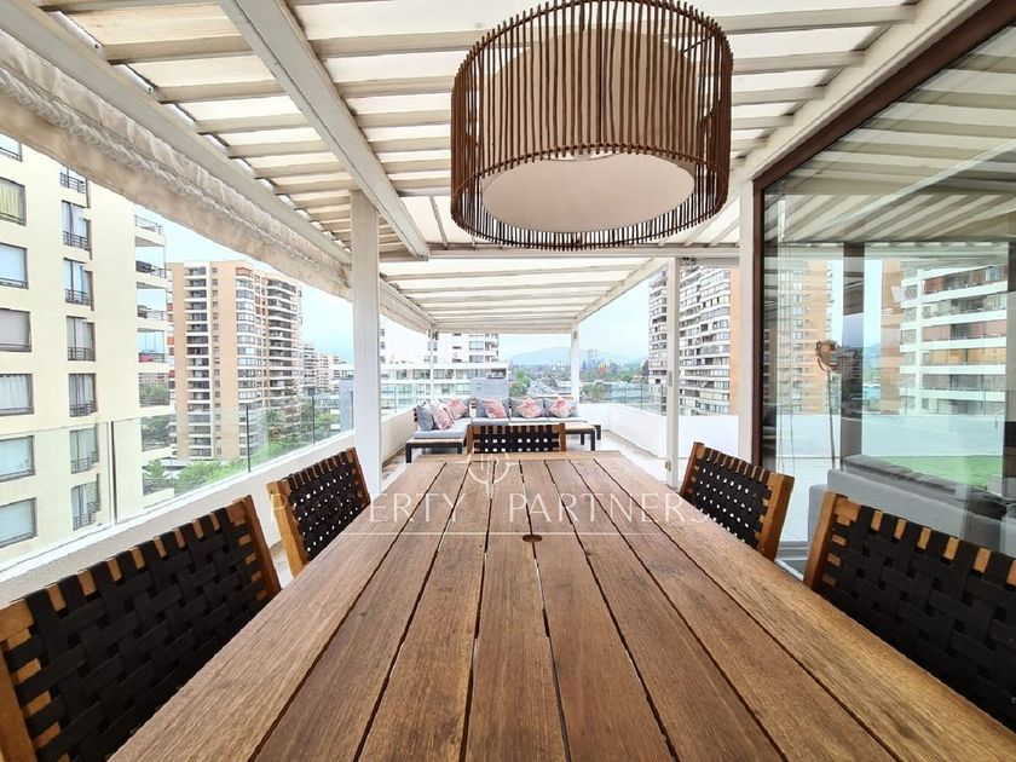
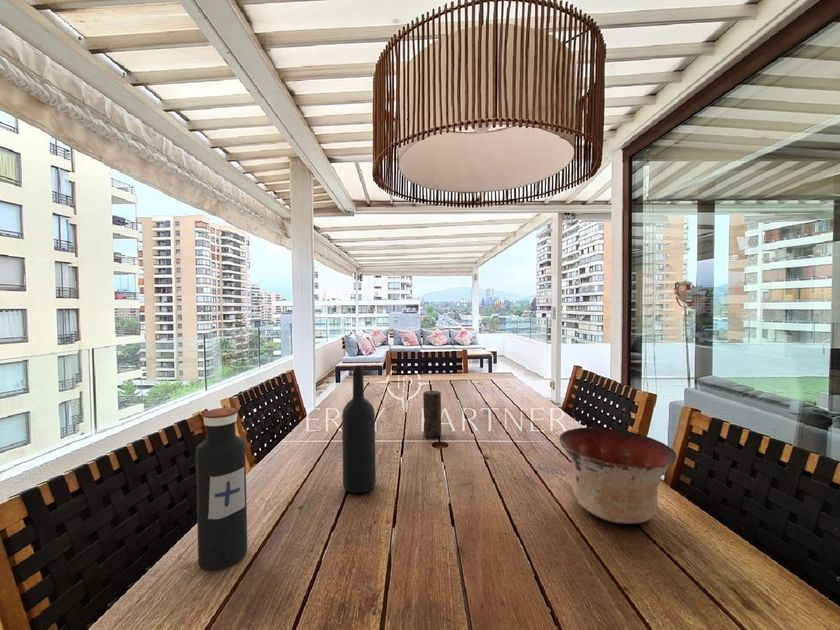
+ bowl [559,426,678,525]
+ wine bottle [341,365,377,494]
+ water bottle [195,407,248,571]
+ candle [422,390,442,438]
